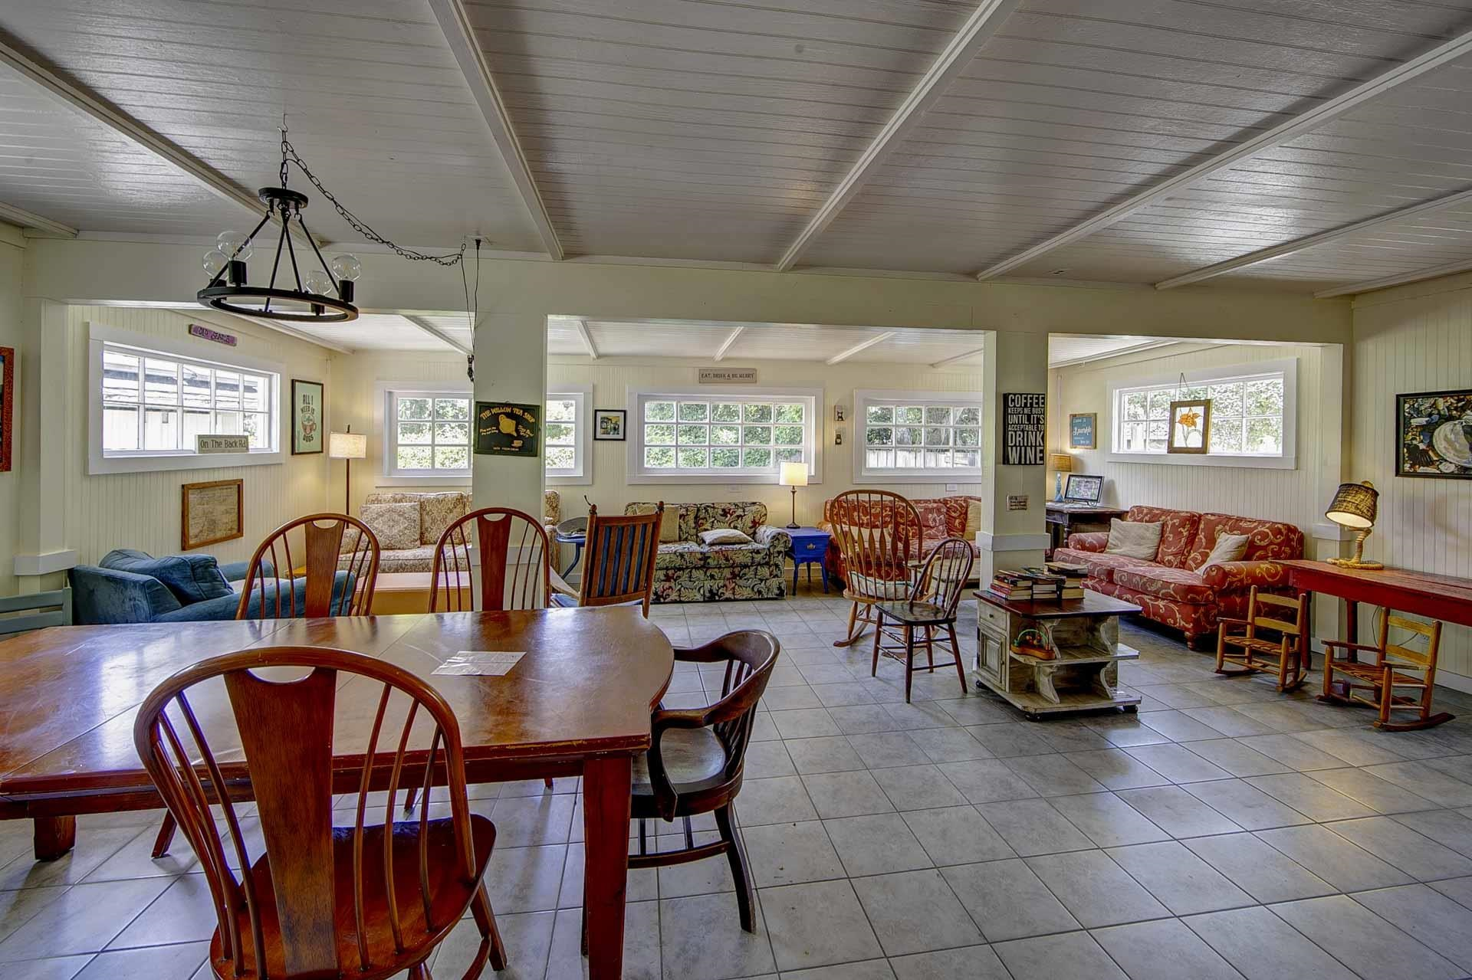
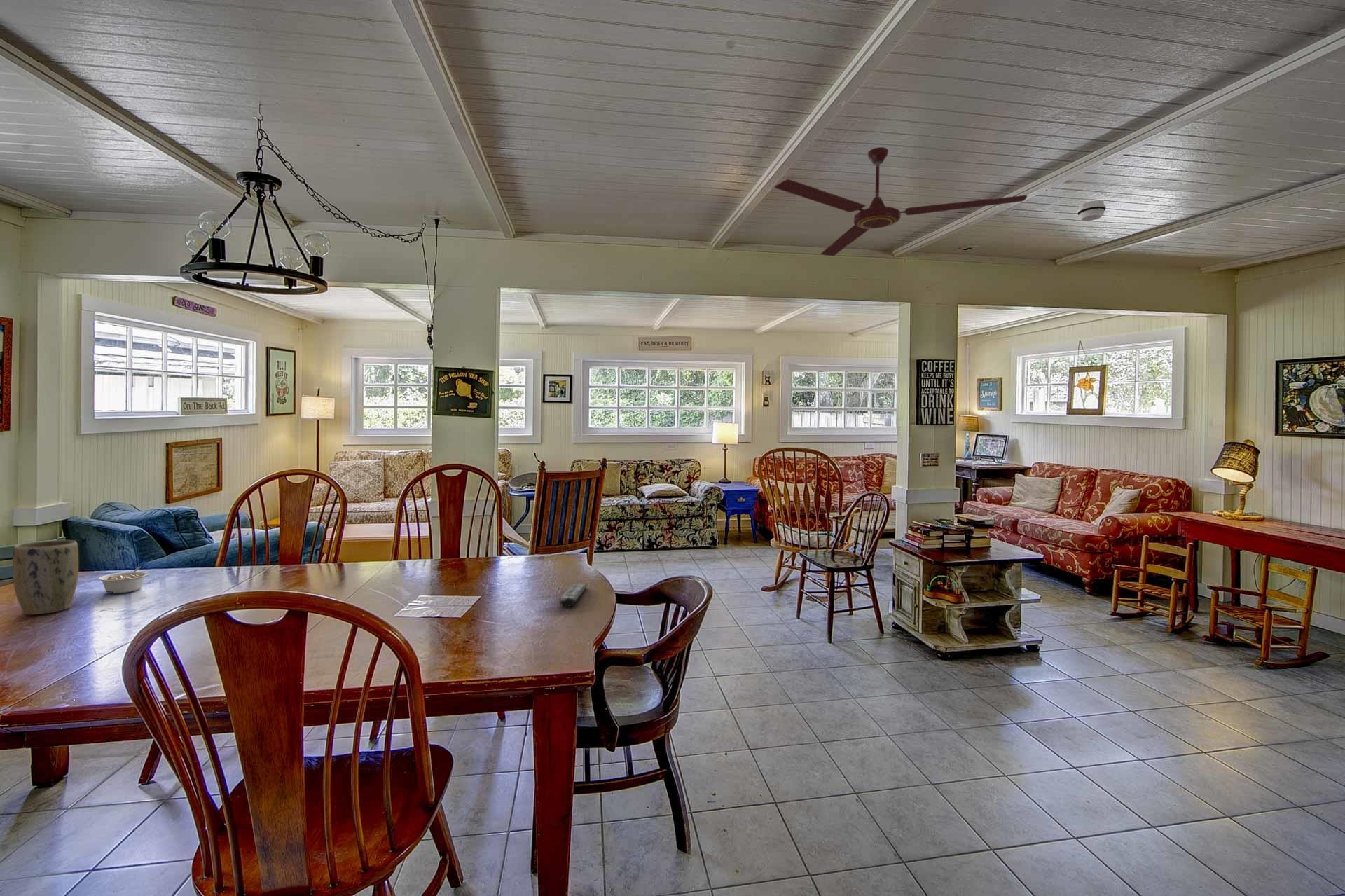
+ legume [97,566,149,594]
+ ceiling fan [774,146,1028,256]
+ remote control [559,583,588,607]
+ plant pot [12,539,79,616]
+ smoke detector [1077,200,1107,222]
